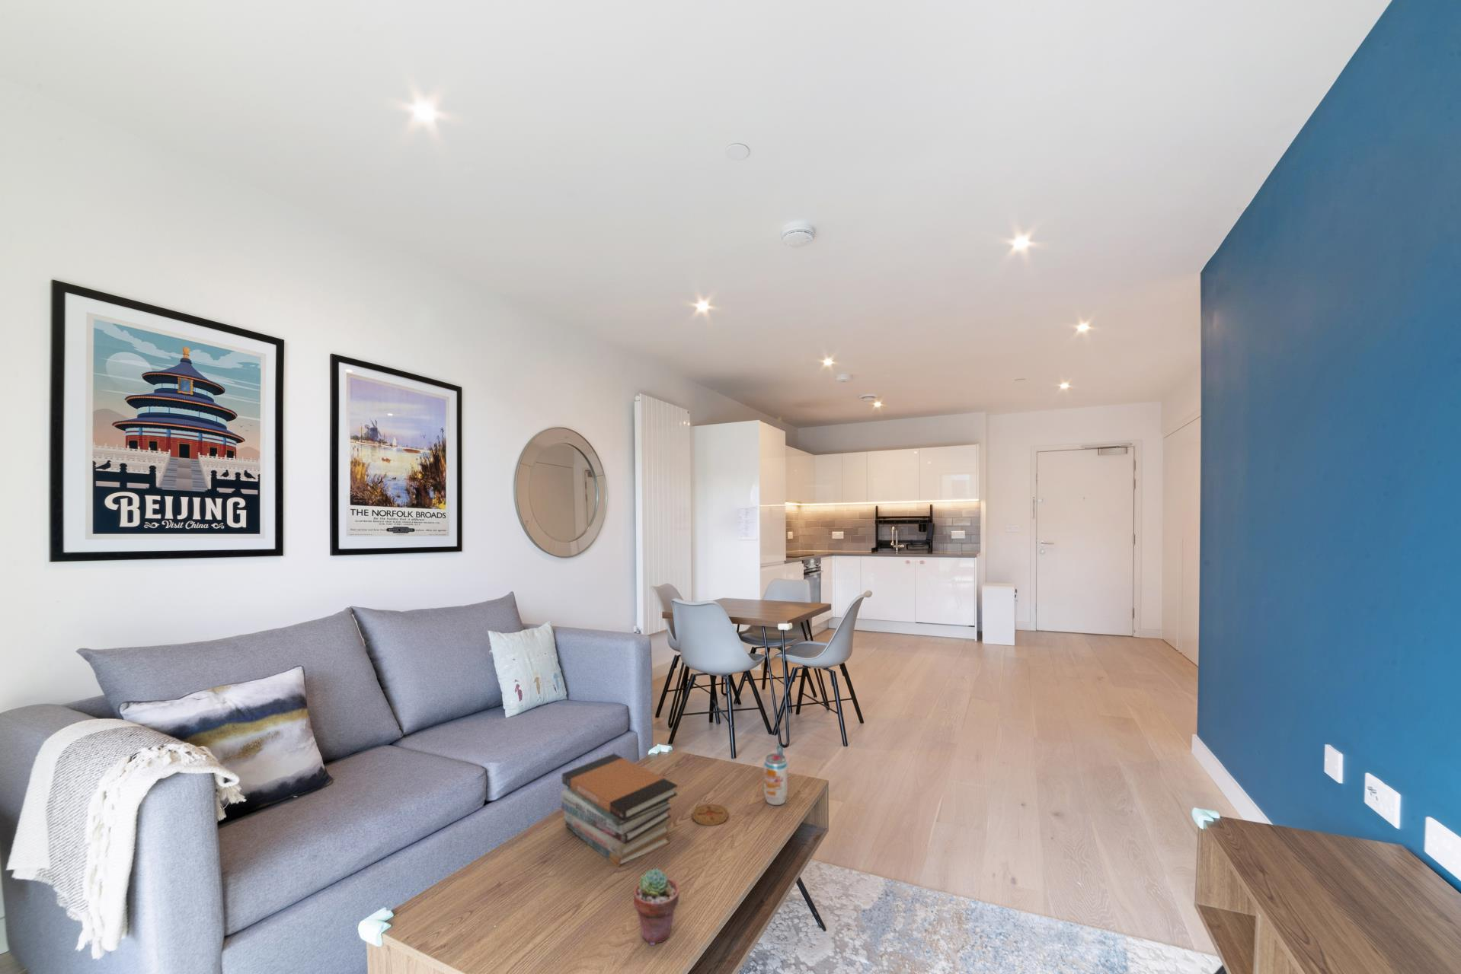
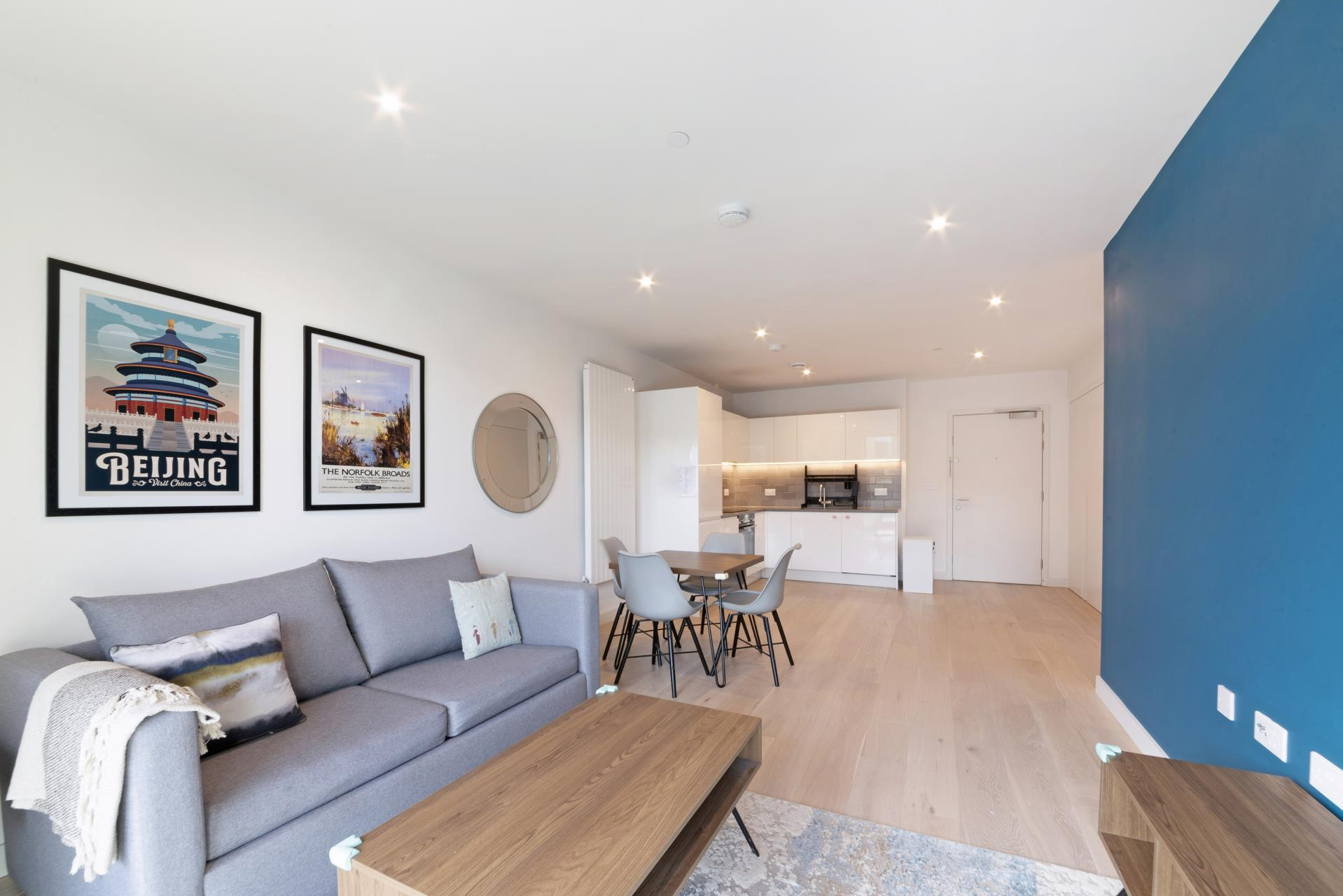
- coaster [692,803,729,826]
- potted succulent [633,867,680,946]
- book stack [560,752,679,867]
- beverage can [763,745,789,806]
